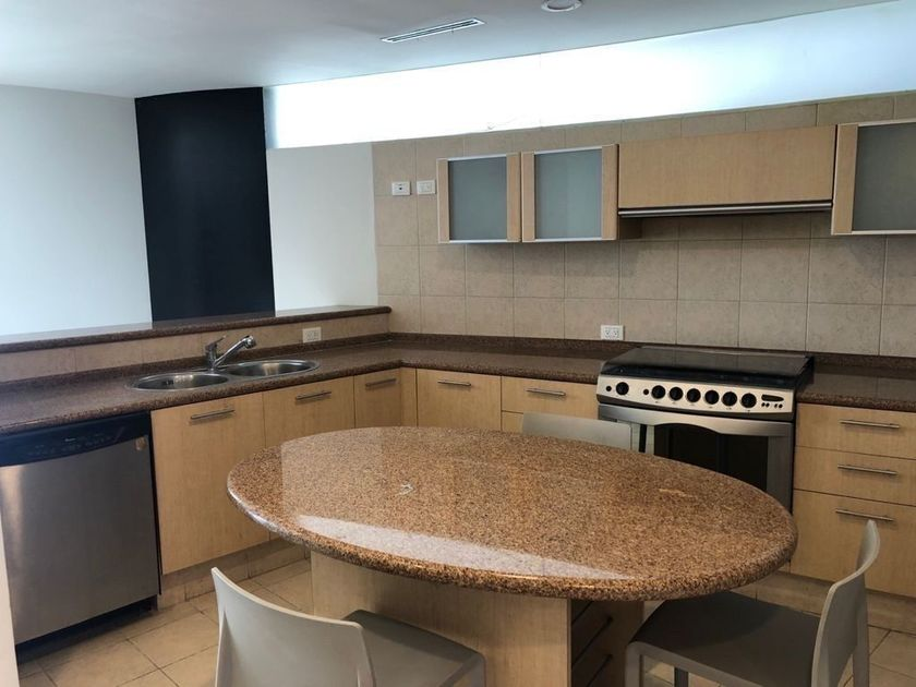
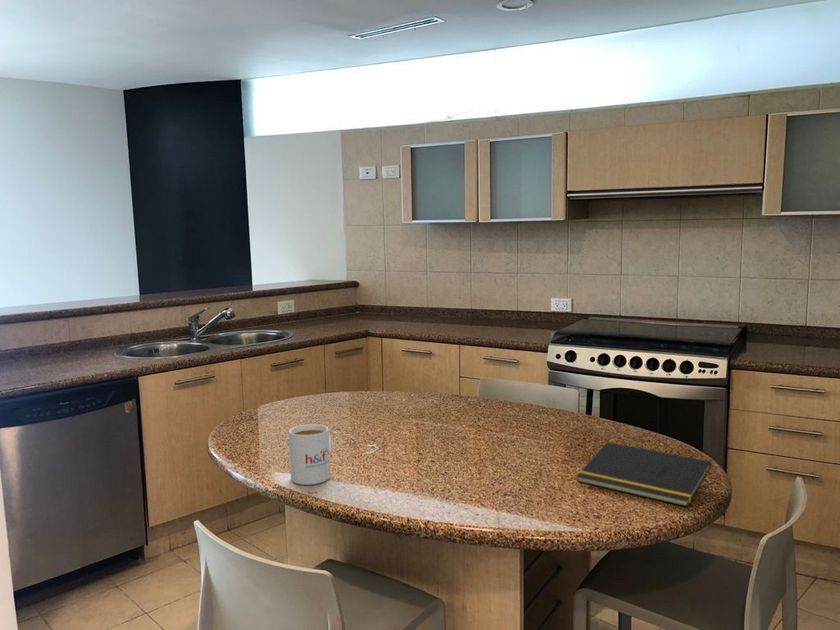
+ notepad [576,441,712,508]
+ mug [288,423,332,486]
